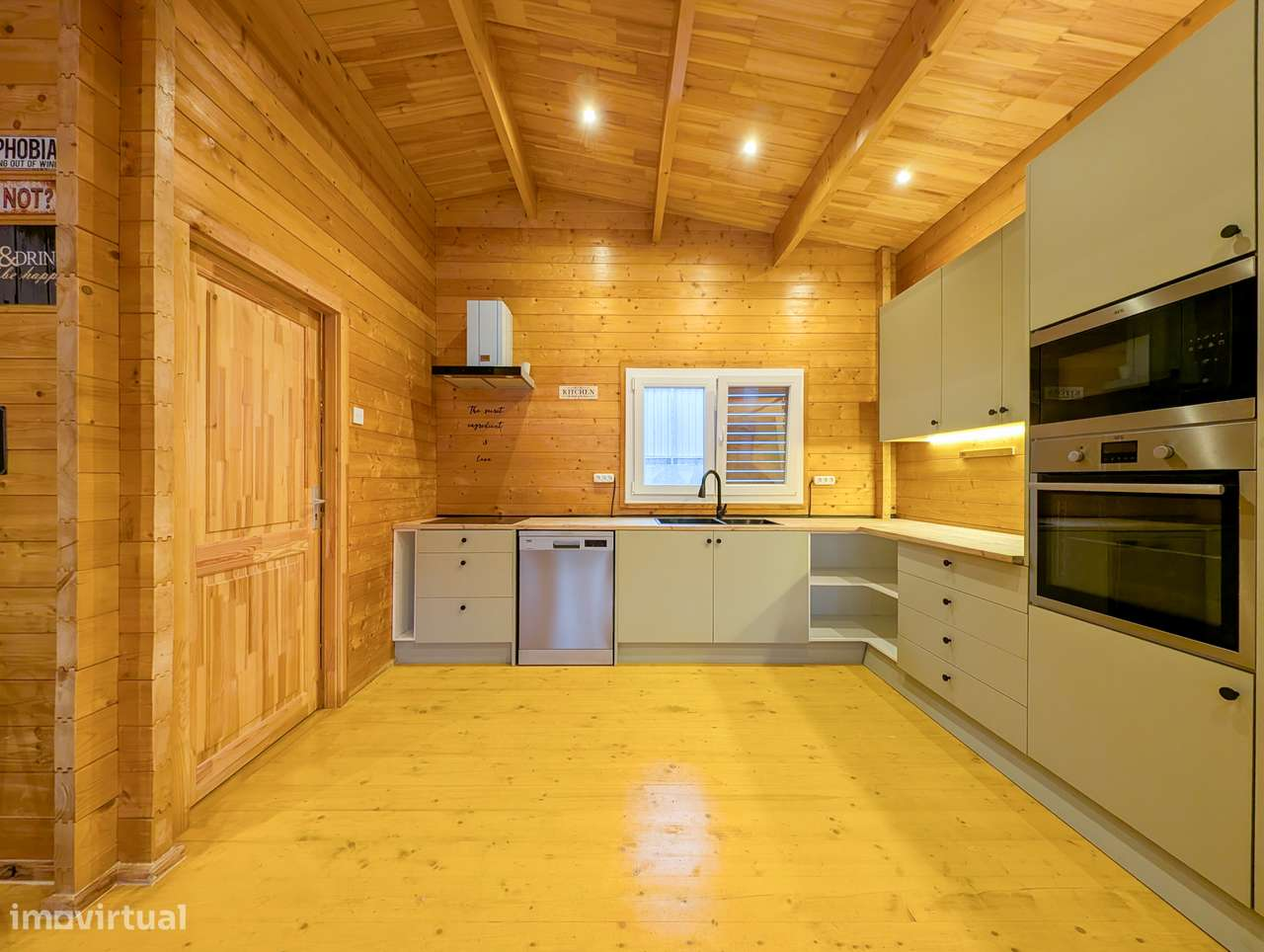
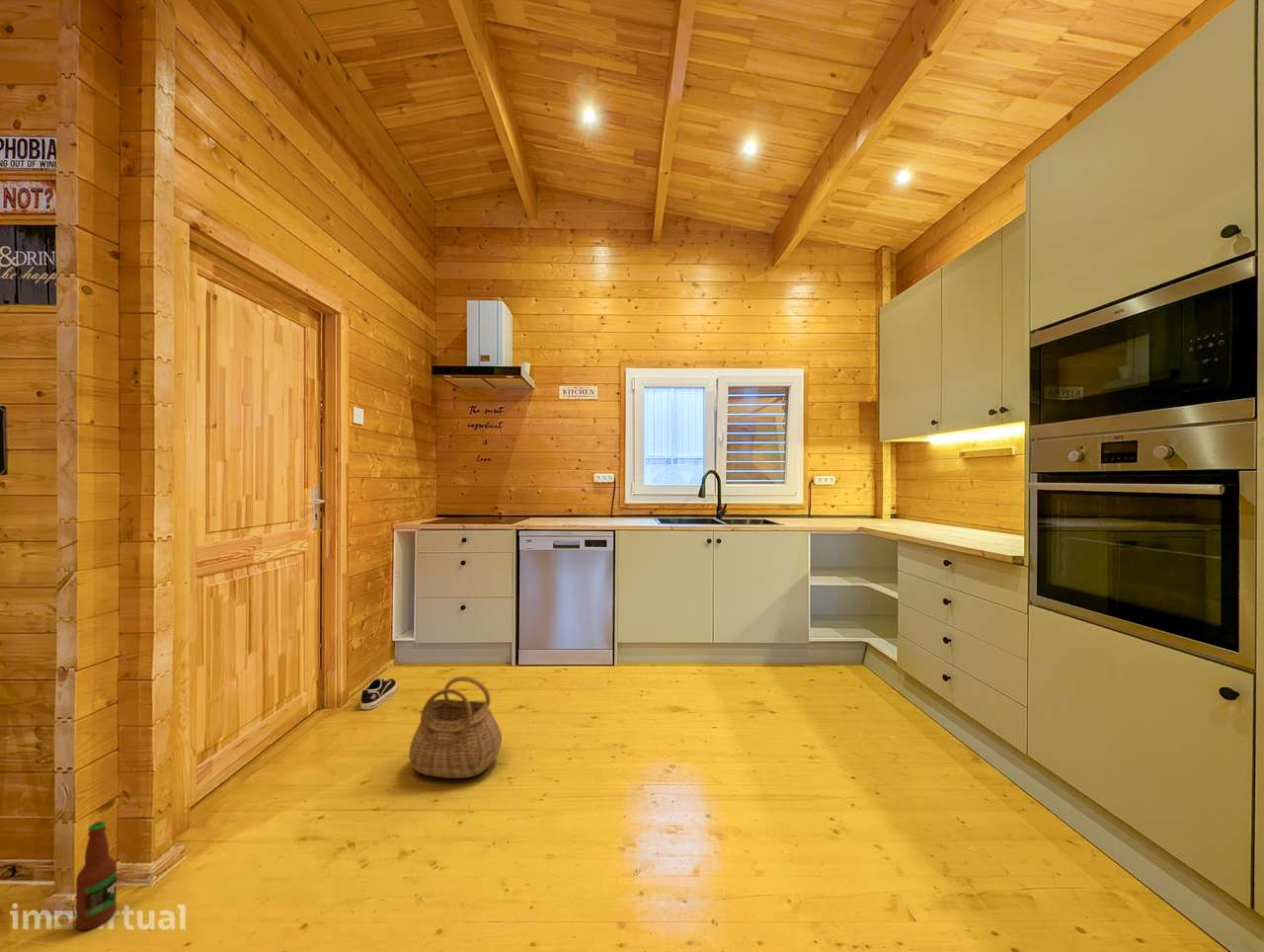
+ shoe [359,676,398,711]
+ bottle [75,820,118,931]
+ basket [408,675,503,779]
